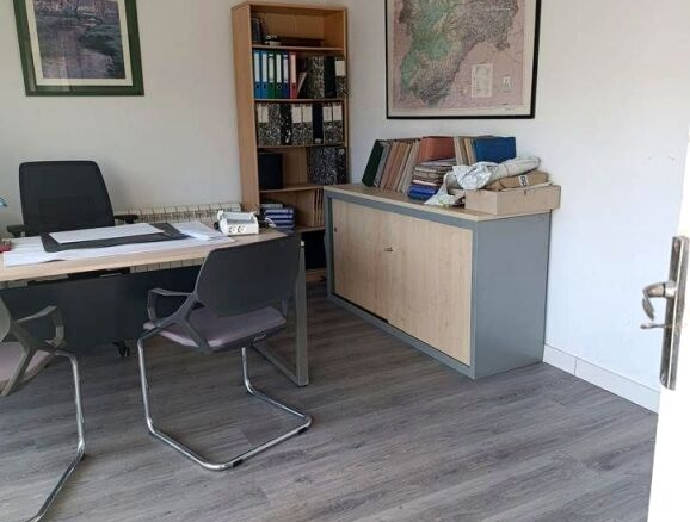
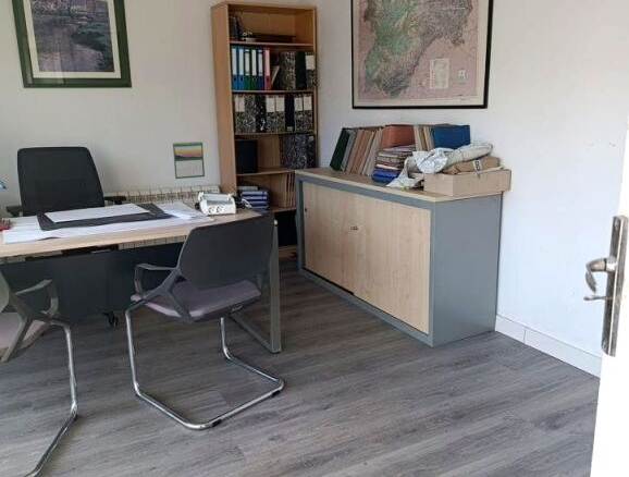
+ calendar [172,140,206,180]
